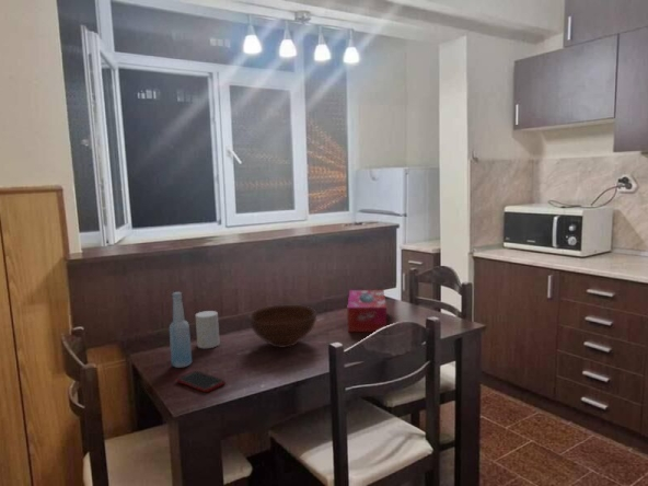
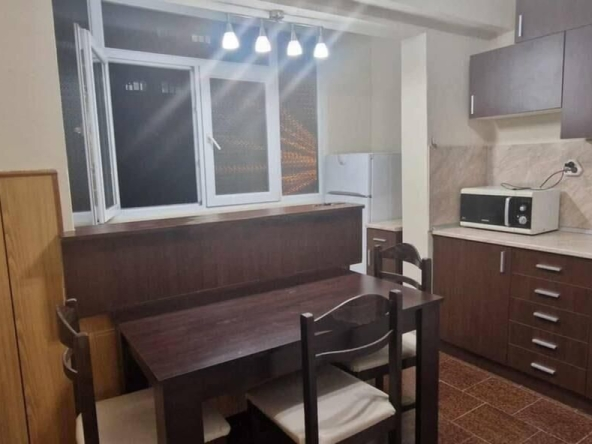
- bowl [247,304,317,348]
- tissue box [347,289,387,333]
- bottle [169,291,193,369]
- cell phone [175,370,227,393]
- cup [195,310,220,349]
